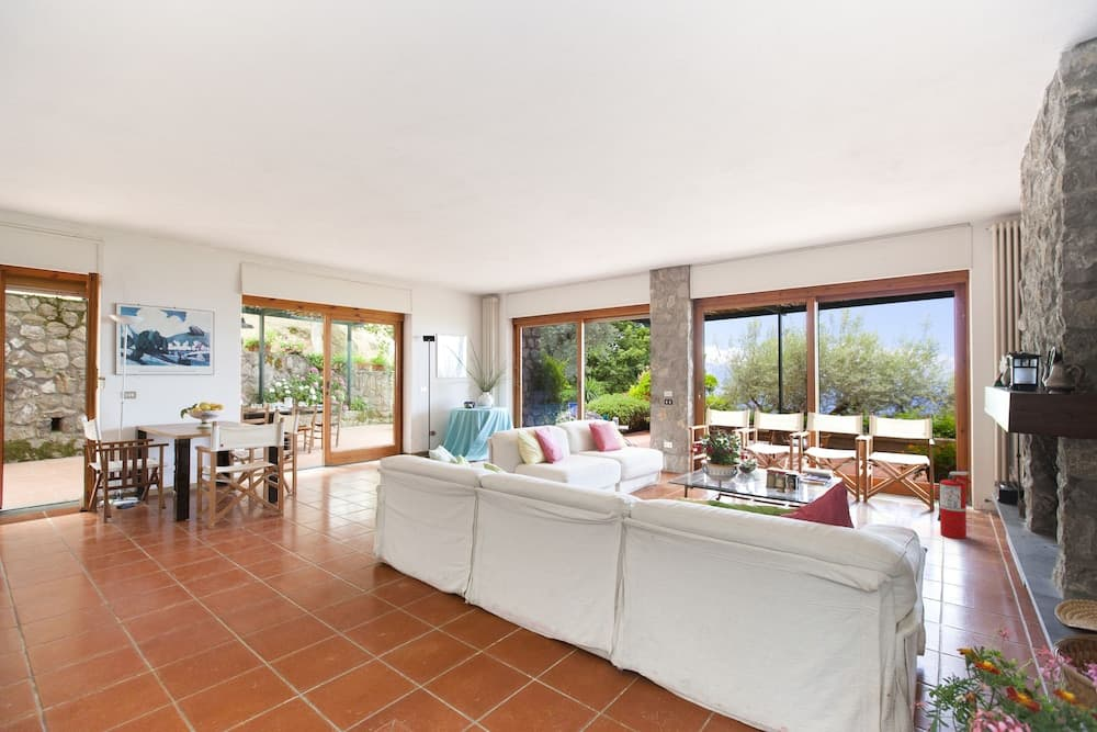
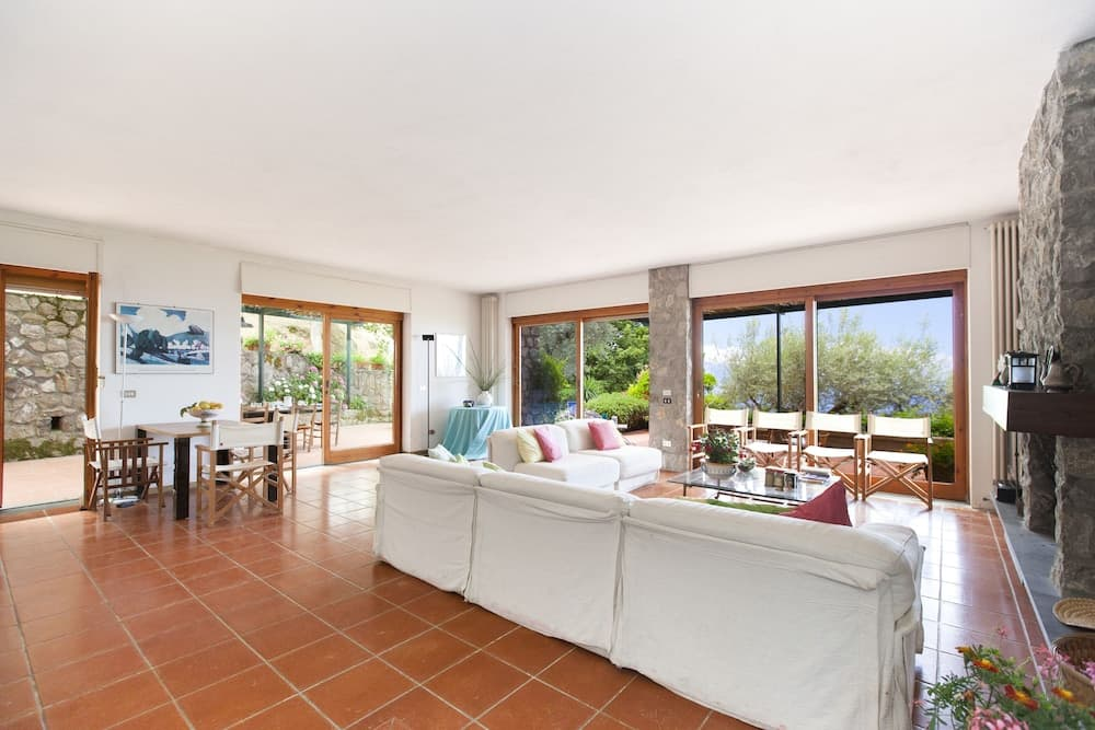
- fire extinguisher [936,471,972,540]
